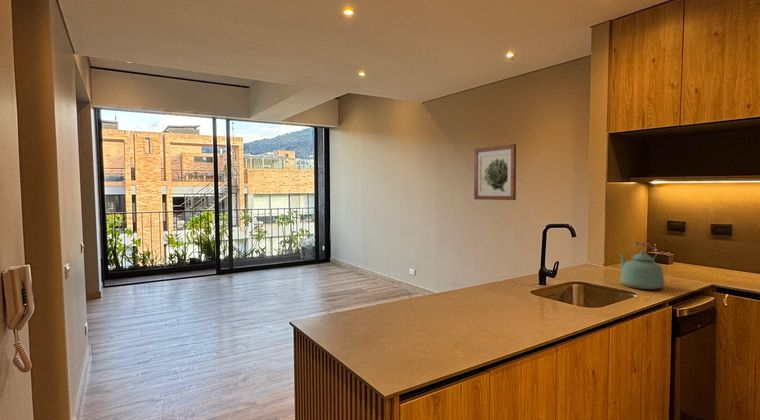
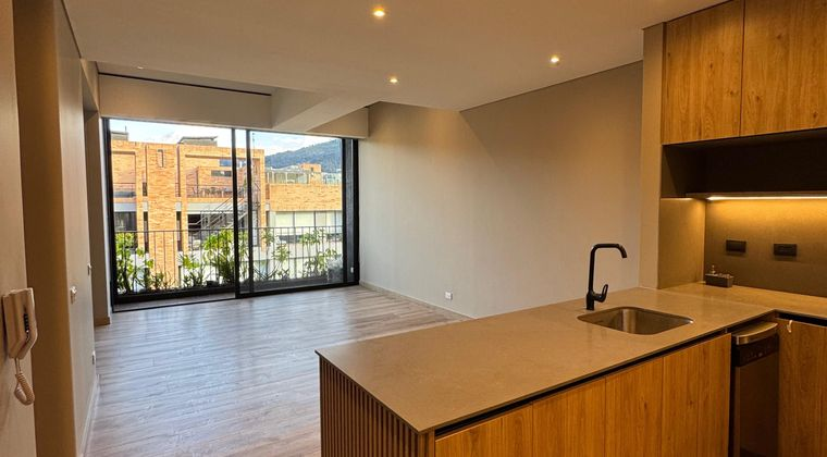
- kettle [619,241,666,290]
- wall art [473,143,517,201]
